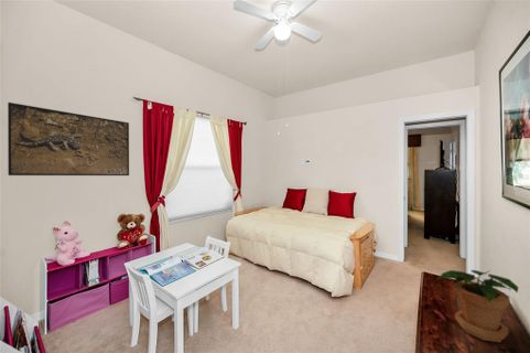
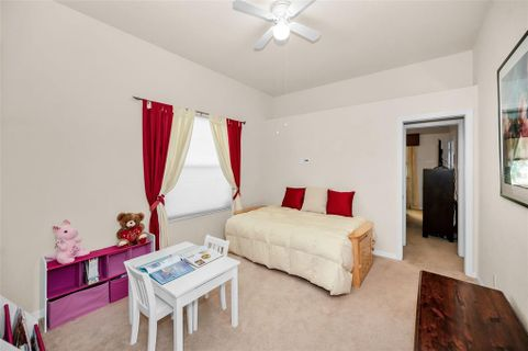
- potted plant [436,269,520,343]
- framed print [7,101,130,176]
